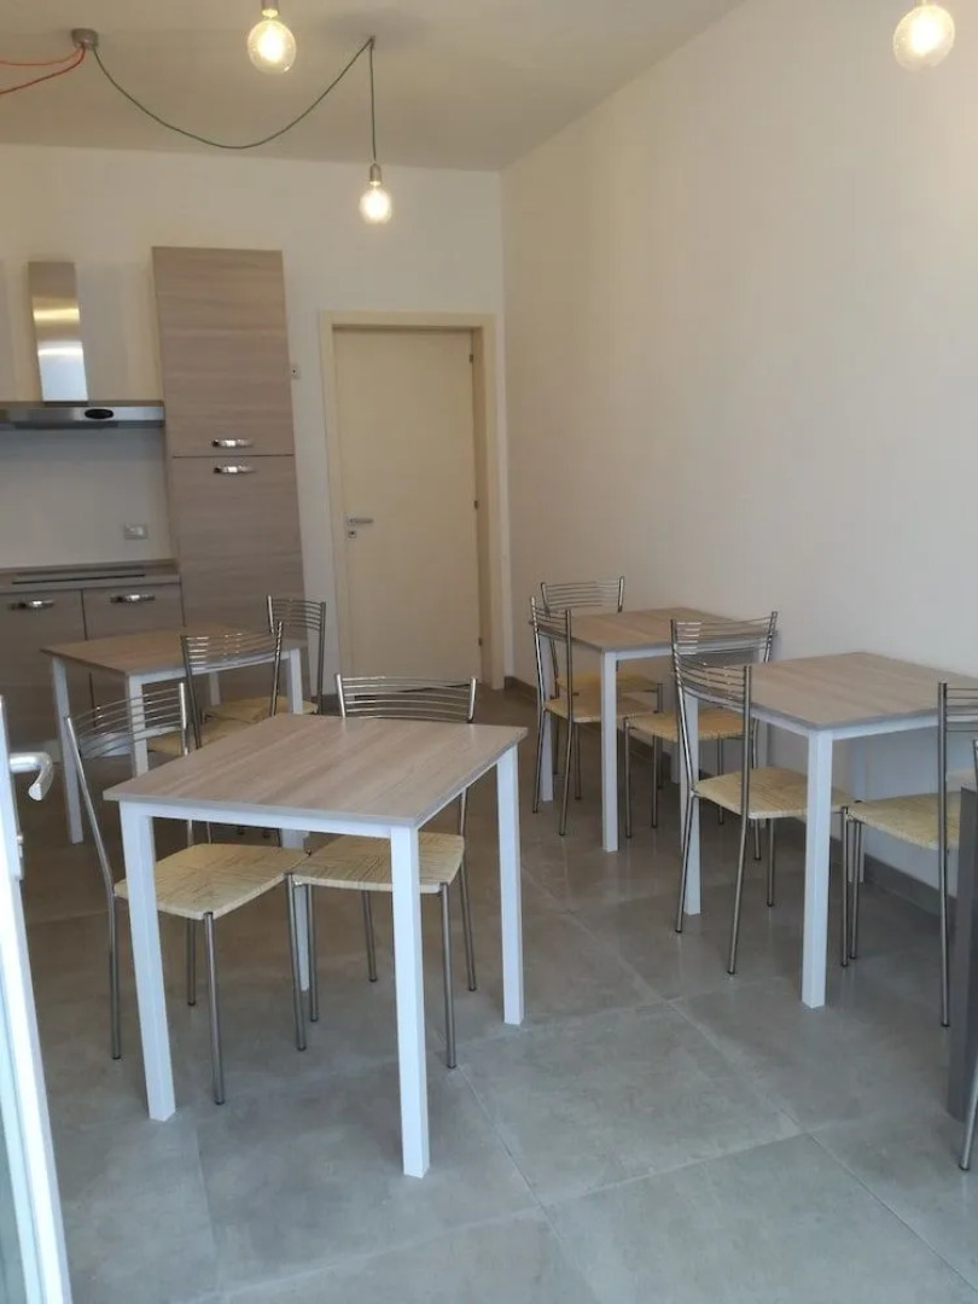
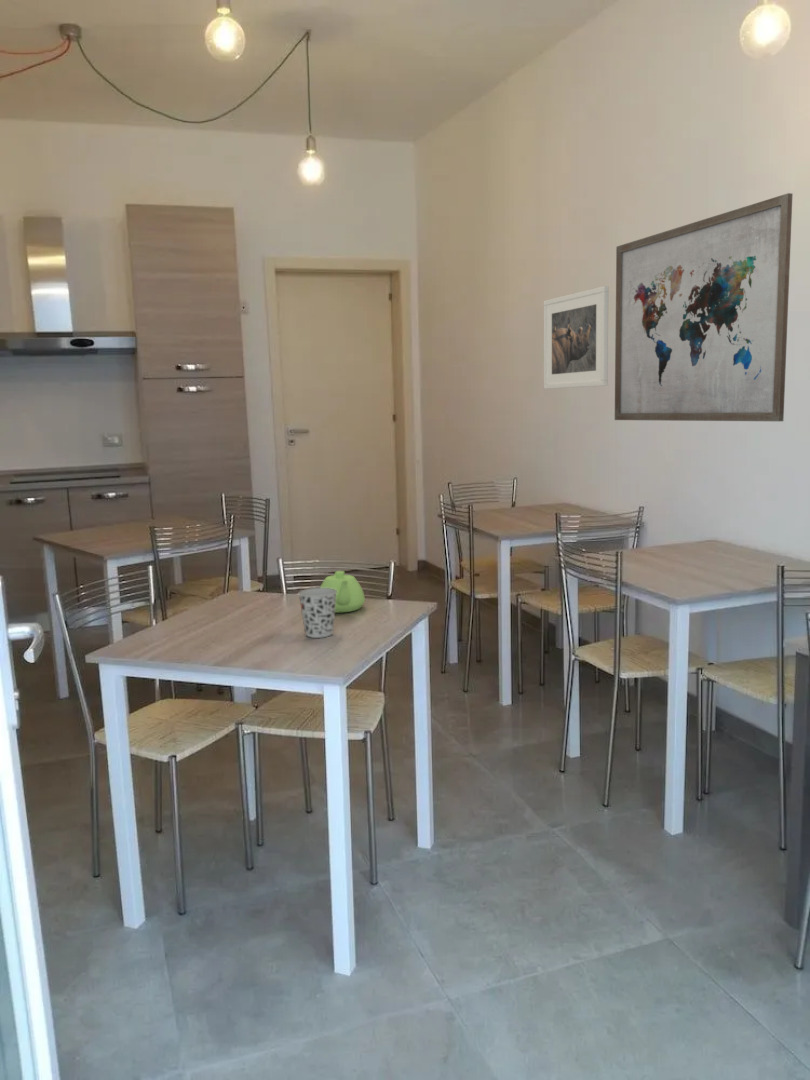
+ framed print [543,285,609,390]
+ wall art [614,192,794,422]
+ teapot [319,570,366,613]
+ cup [297,587,337,639]
